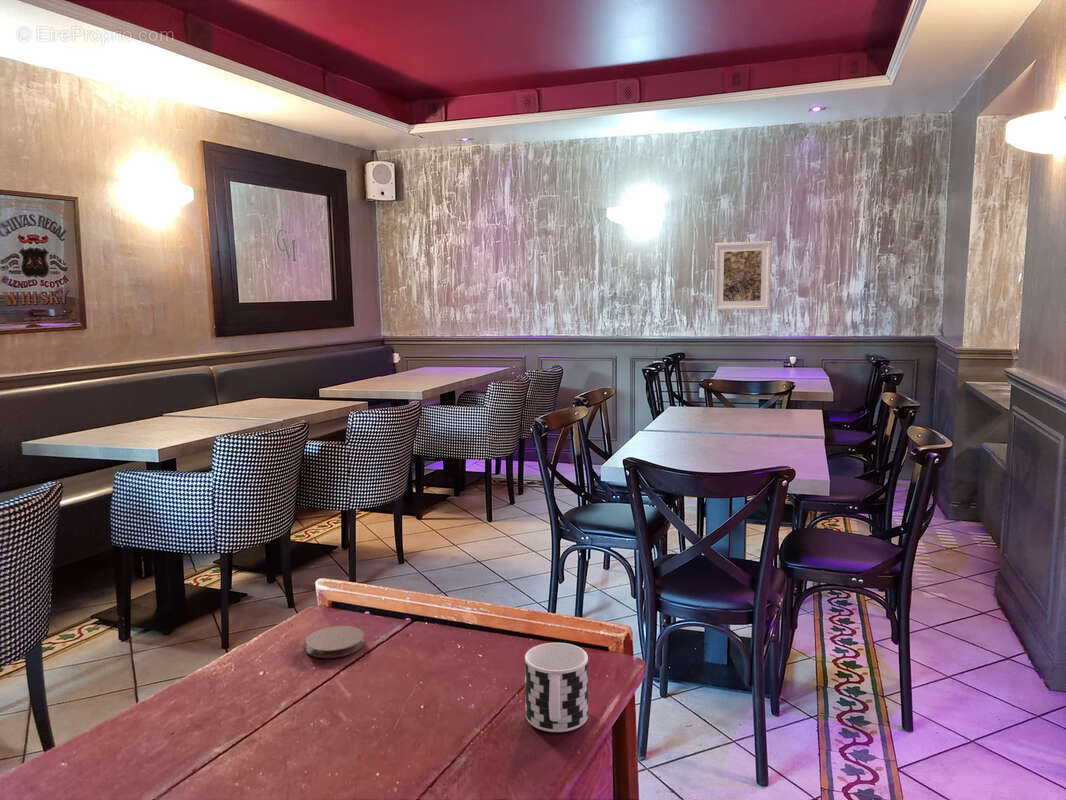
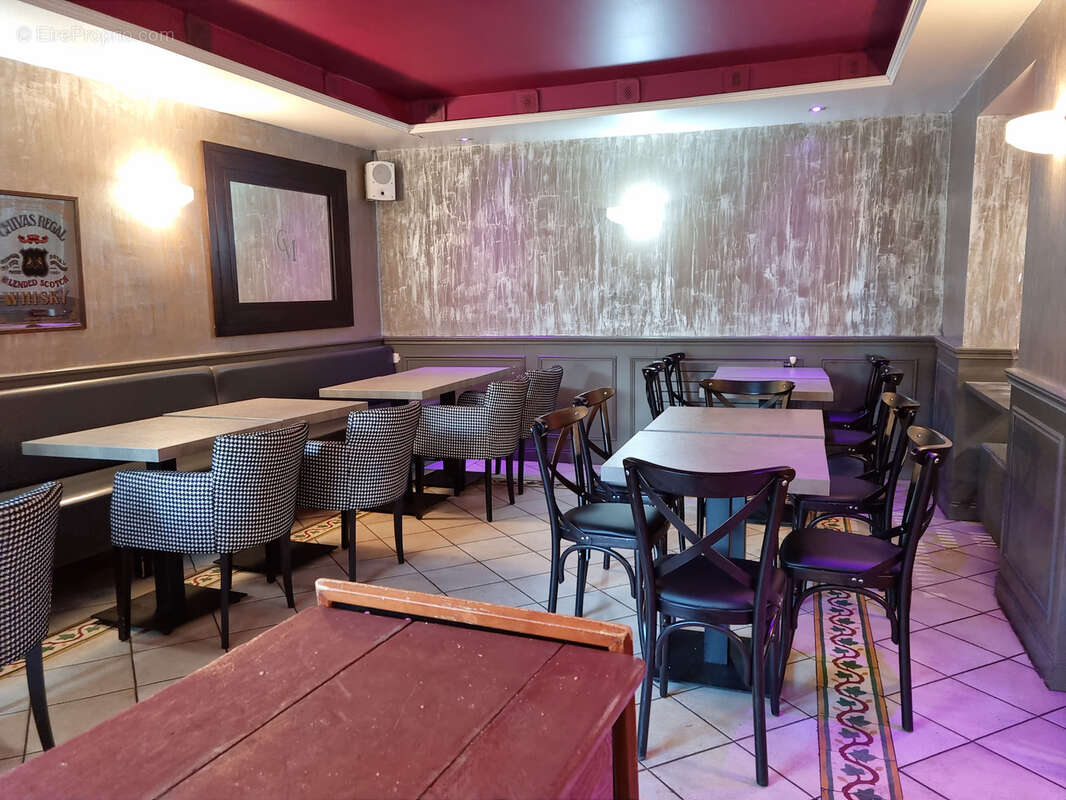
- cup [524,642,589,733]
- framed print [713,240,772,311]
- coaster [305,625,365,659]
